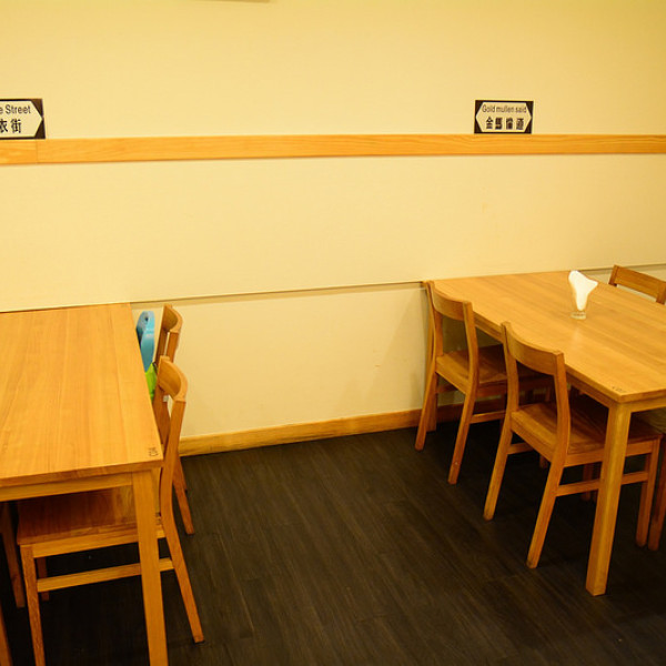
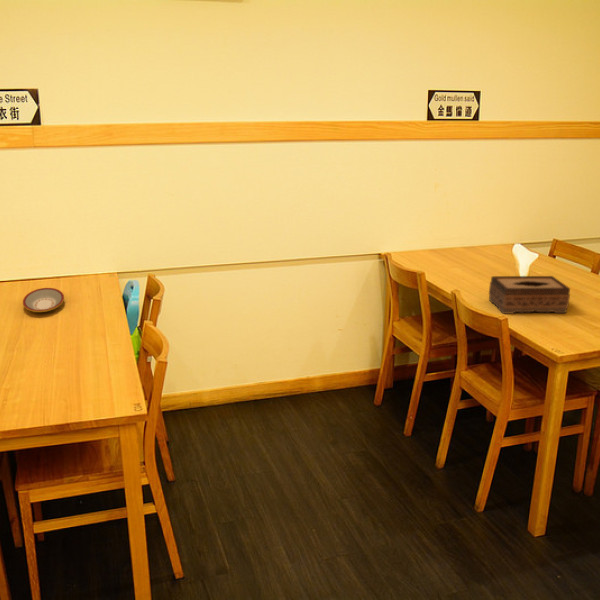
+ tissue box [488,275,571,315]
+ plate [22,287,65,313]
